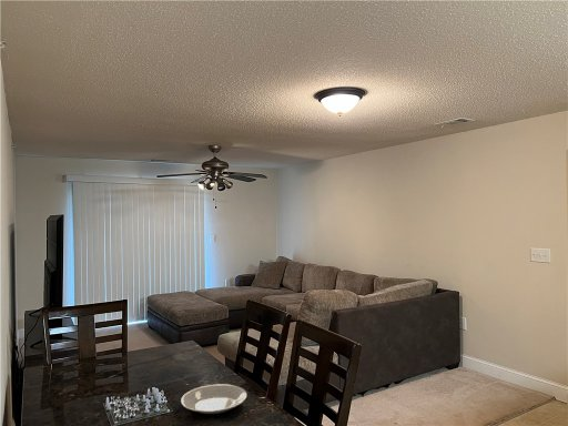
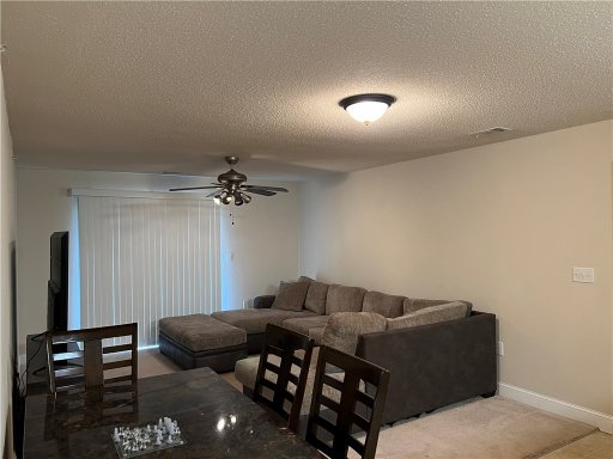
- plate [180,384,247,417]
